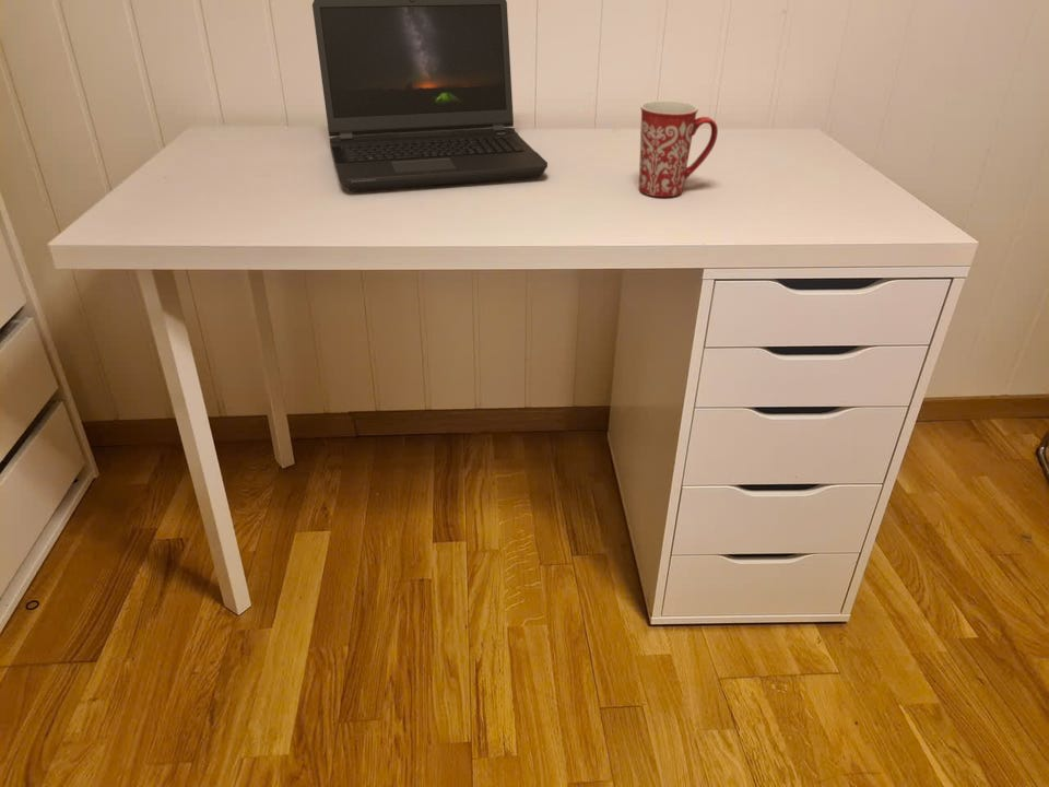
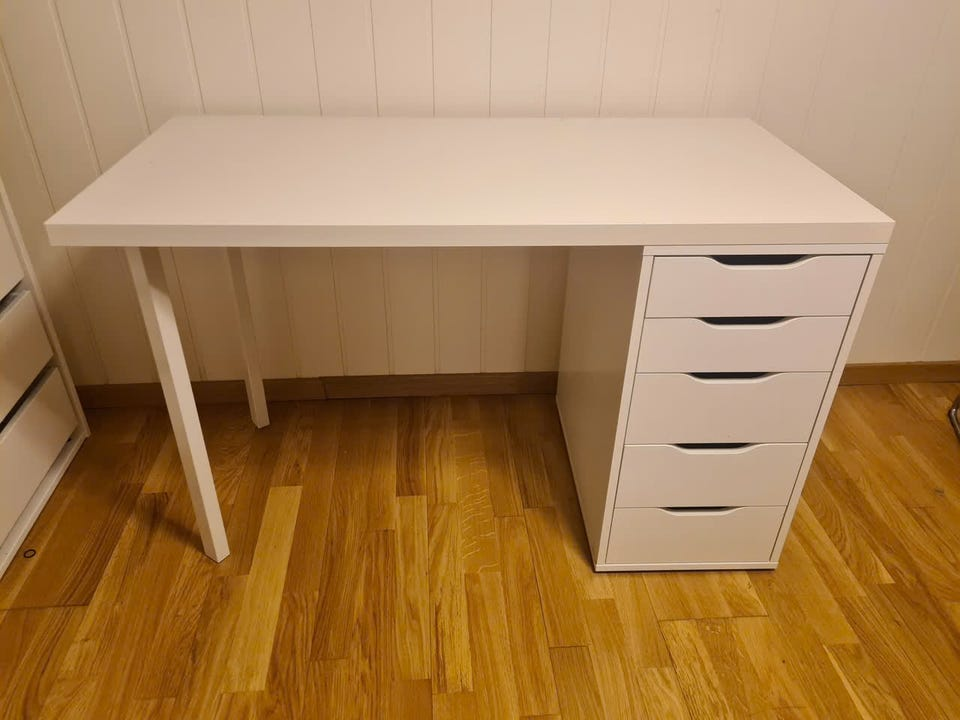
- laptop computer [311,0,549,192]
- mug [638,99,719,198]
